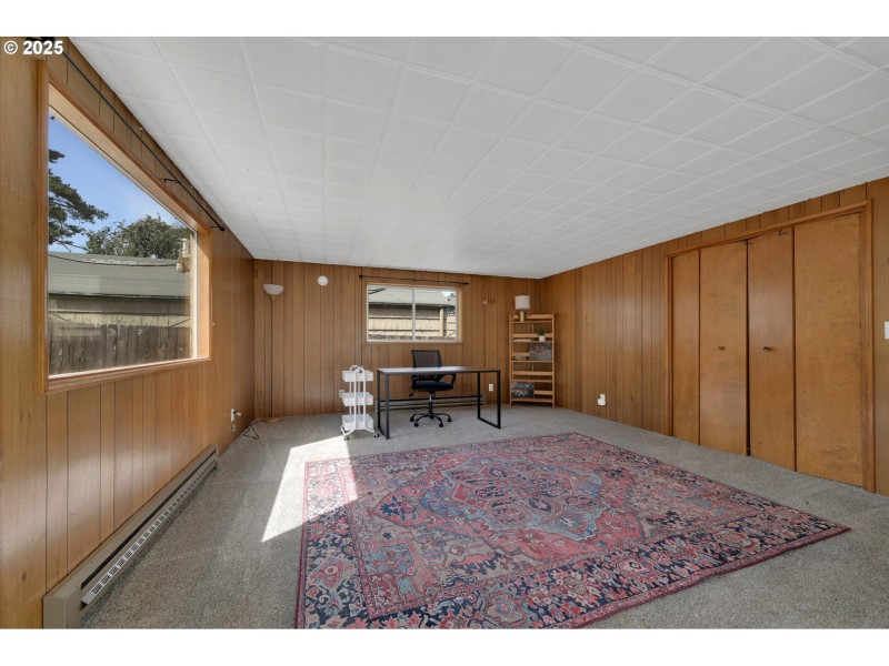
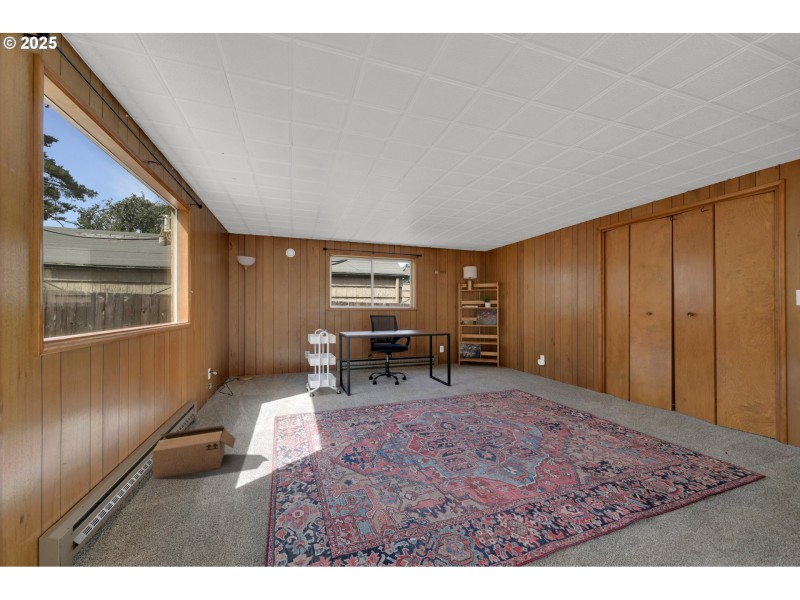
+ cardboard box [152,424,237,480]
